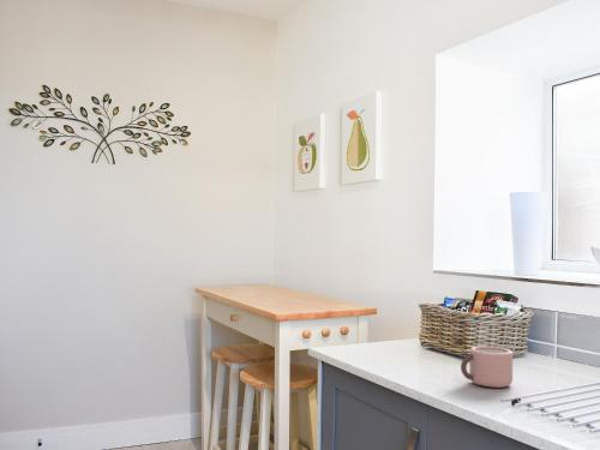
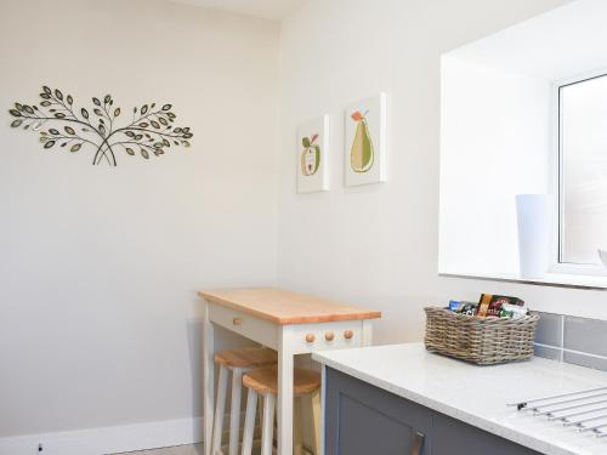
- mug [460,344,514,389]
